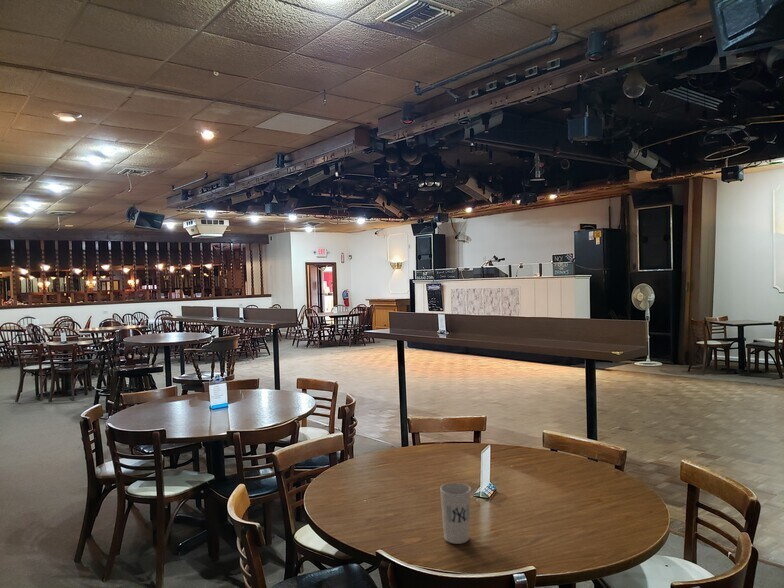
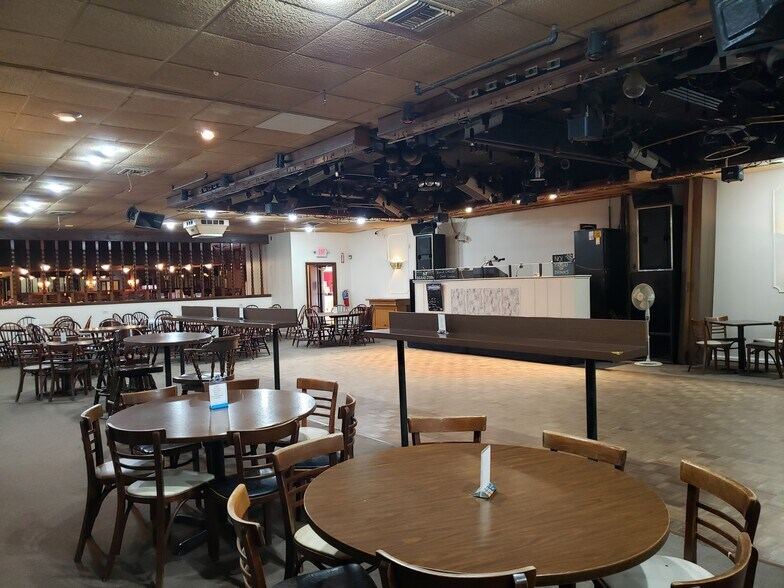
- cup [439,482,472,545]
